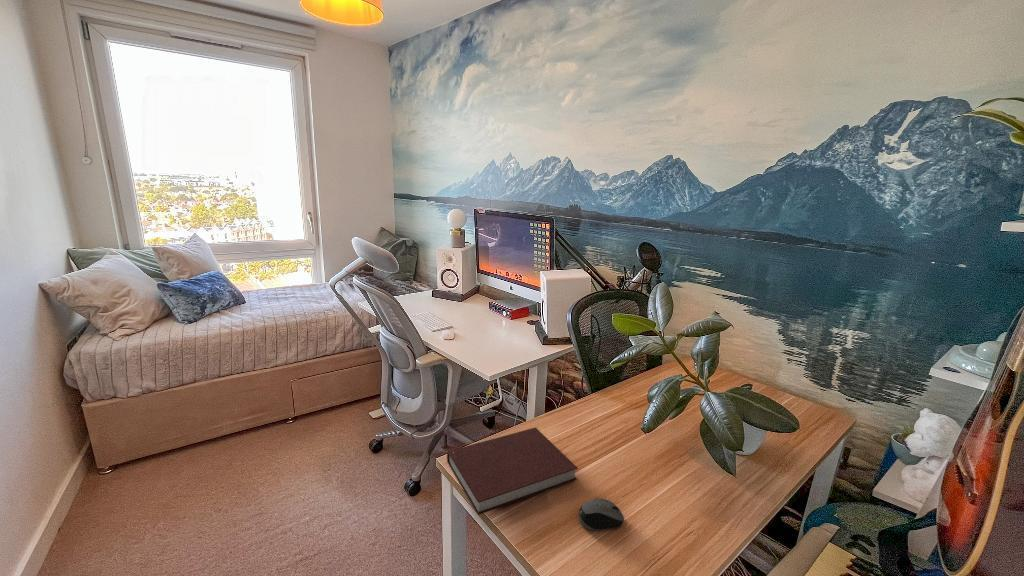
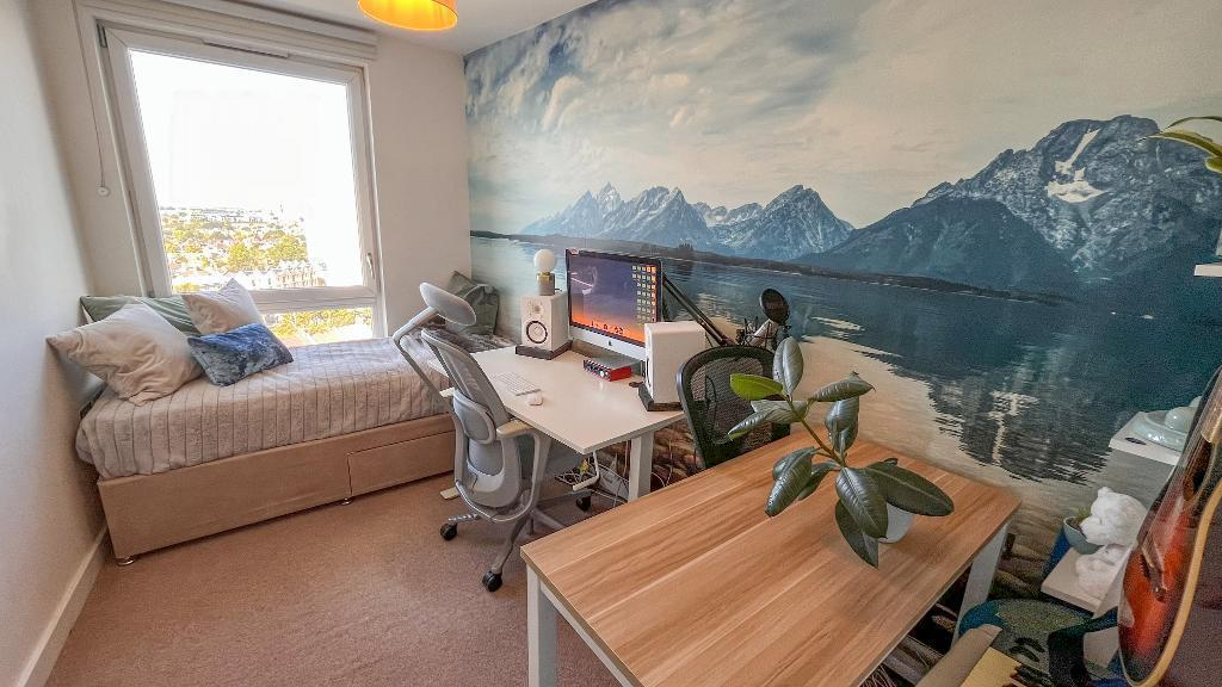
- computer mouse [578,498,625,531]
- notebook [446,427,579,516]
